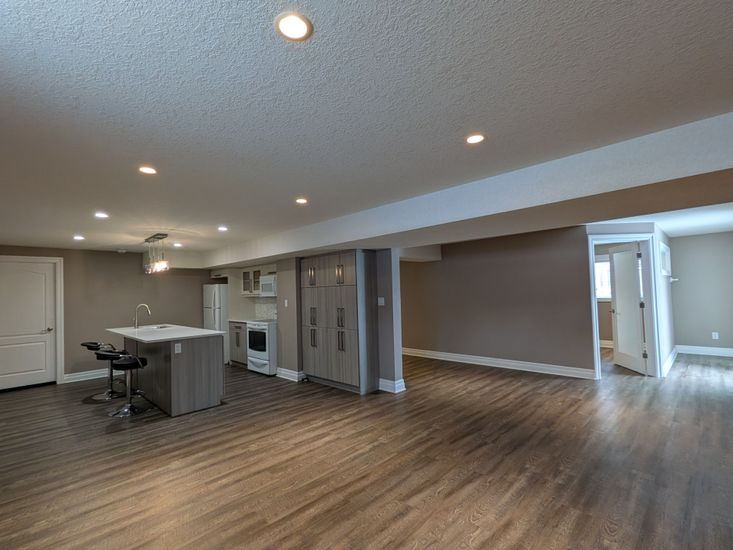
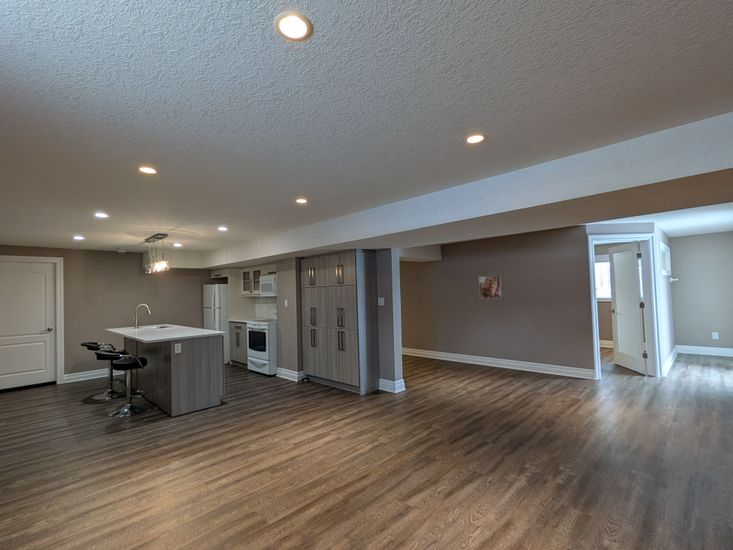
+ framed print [478,275,502,299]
